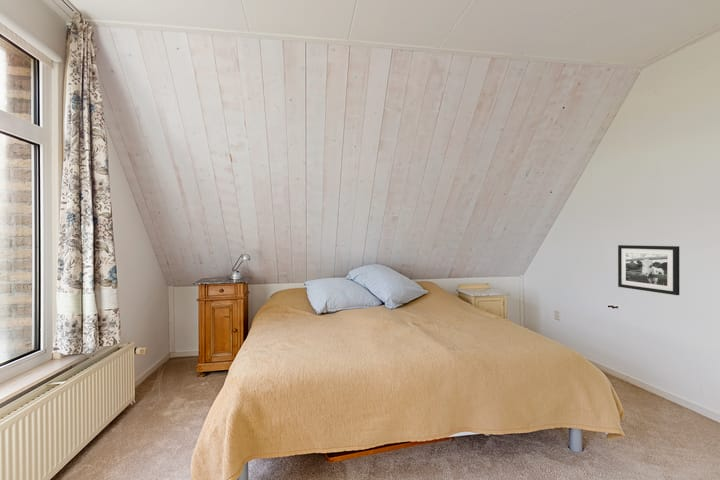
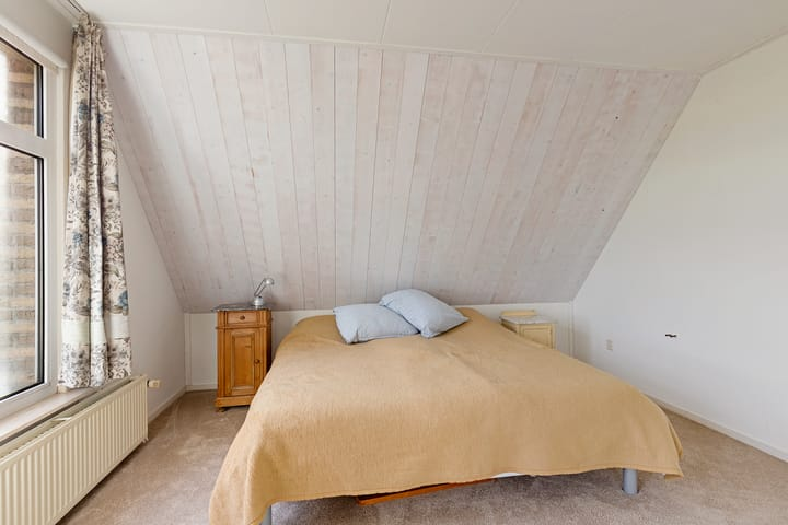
- picture frame [617,244,680,296]
